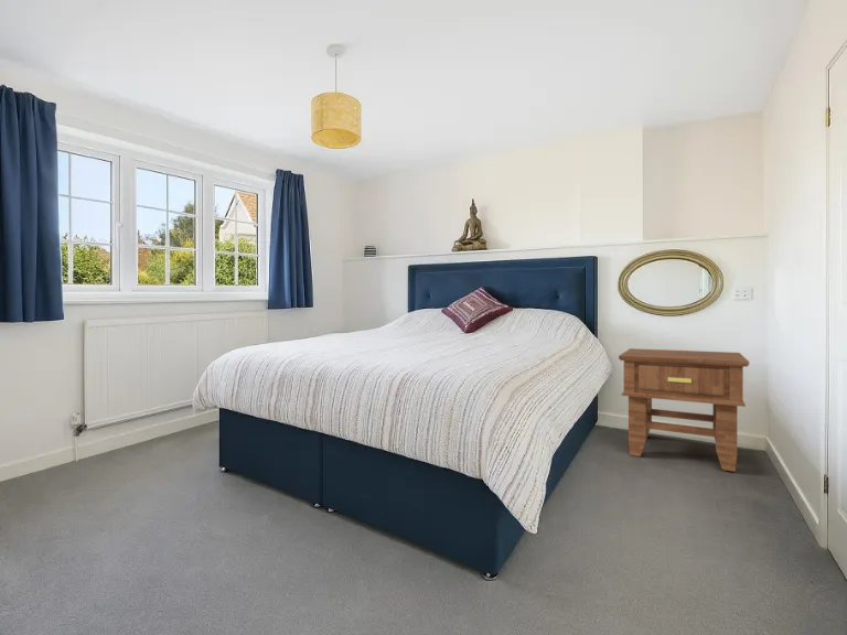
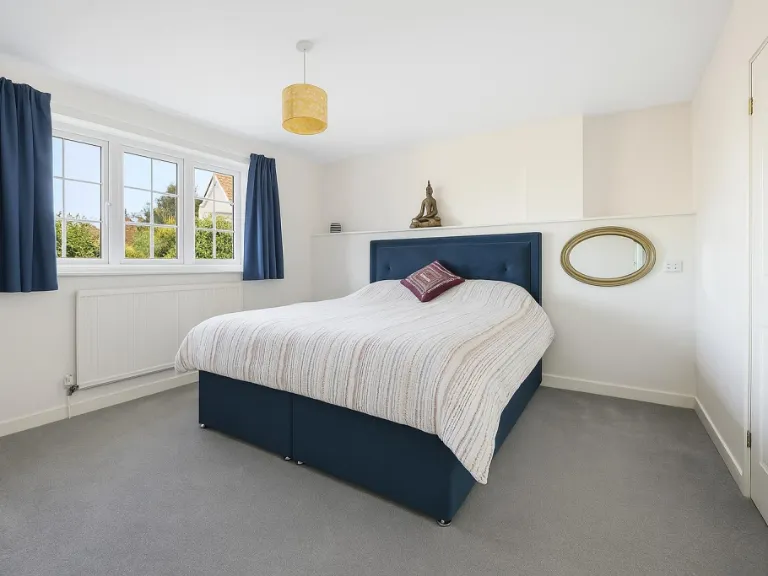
- side table [618,347,750,473]
